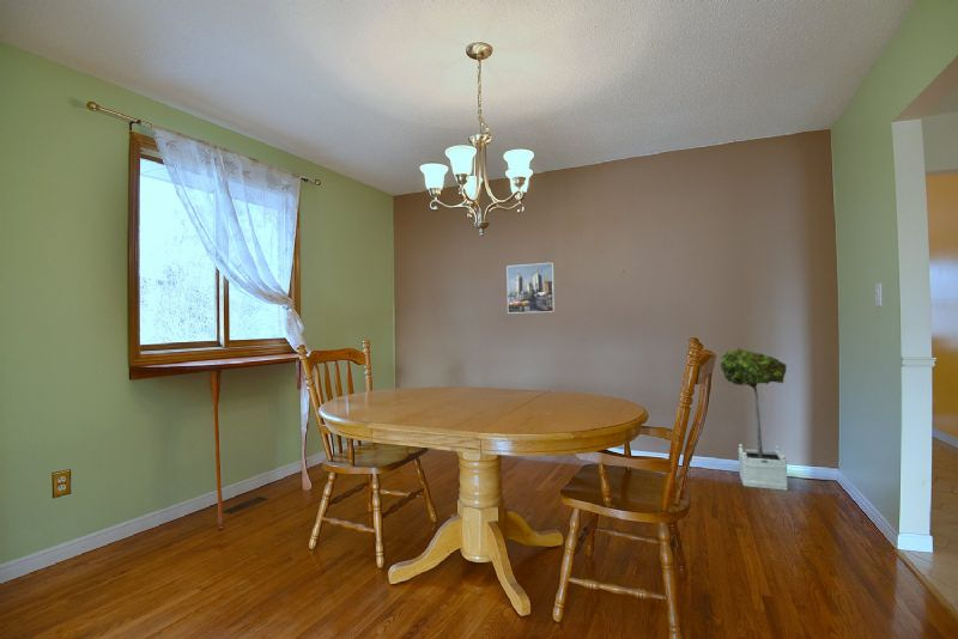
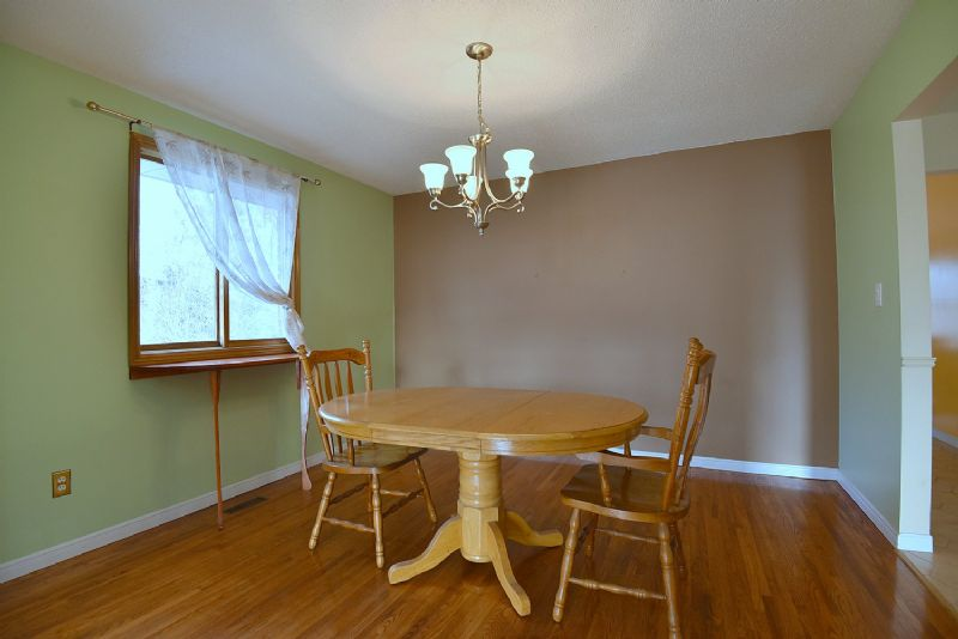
- potted tree [720,347,789,492]
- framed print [505,262,556,315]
